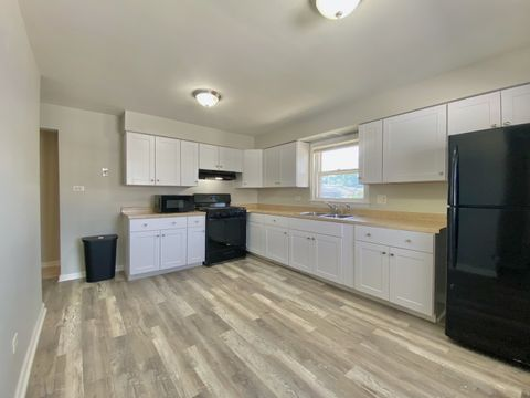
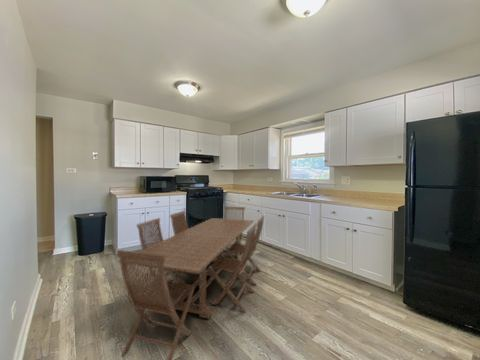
+ dining set [116,205,265,360]
